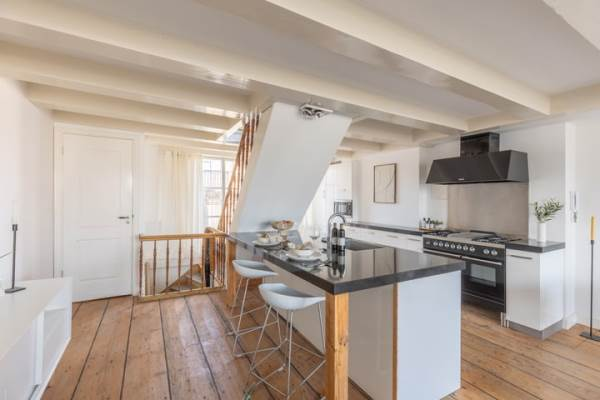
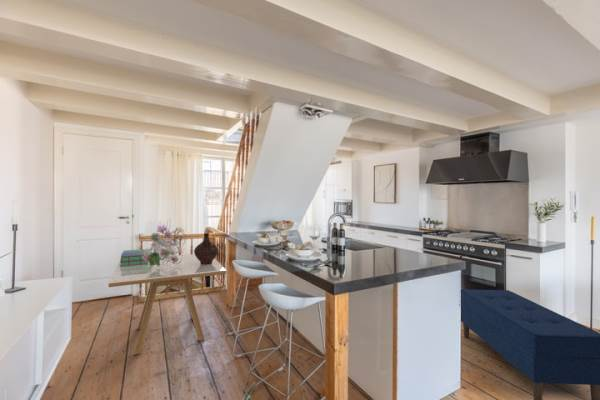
+ bouquet [139,219,187,268]
+ stack of books [119,248,152,266]
+ dining table [108,253,227,356]
+ ceramic jug [193,232,219,265]
+ bench [460,288,600,400]
